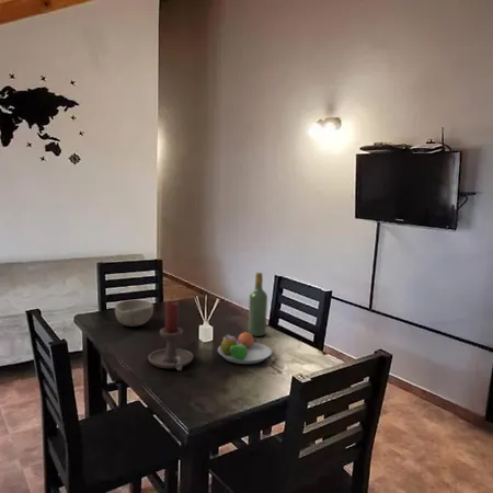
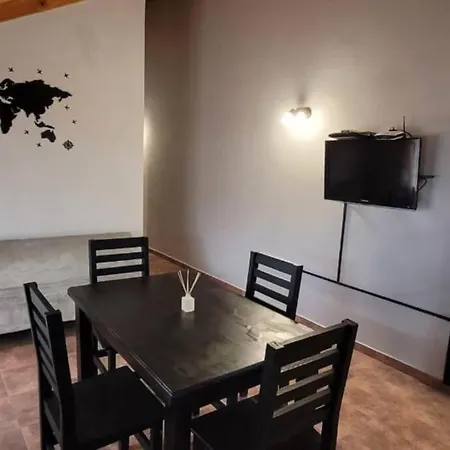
- bowl [114,299,154,328]
- candle holder [147,300,194,371]
- fruit bowl [217,331,273,365]
- wine bottle [248,272,268,337]
